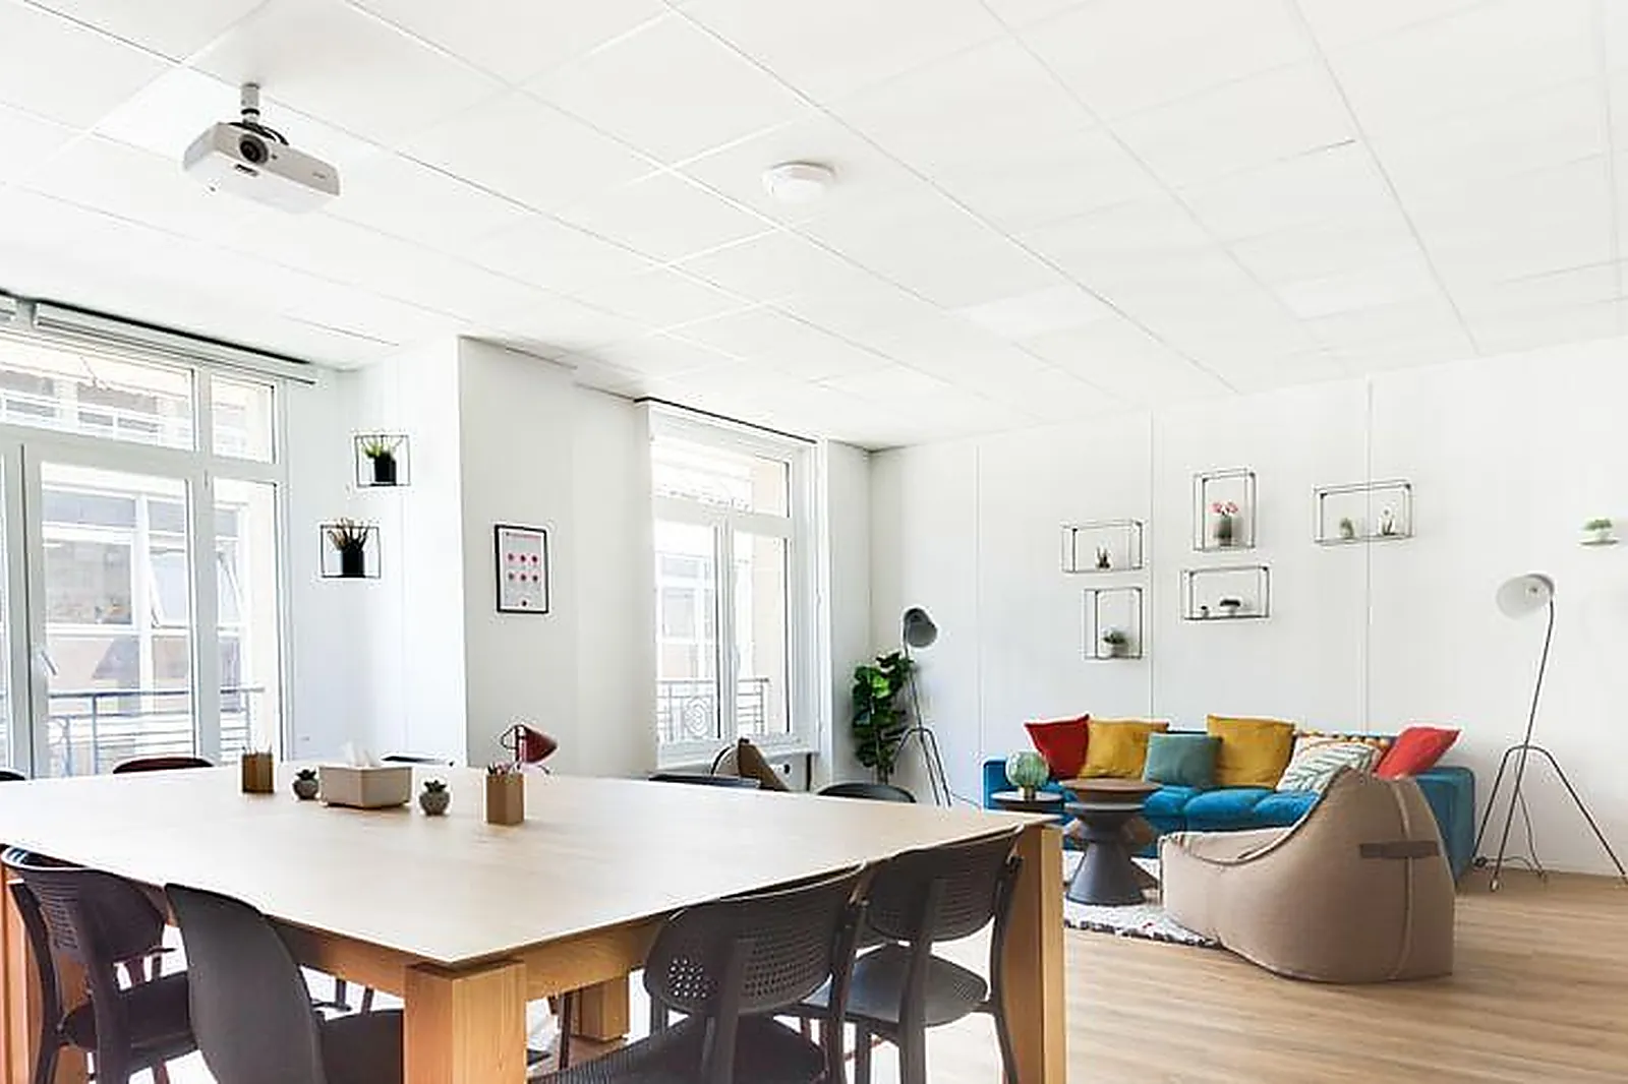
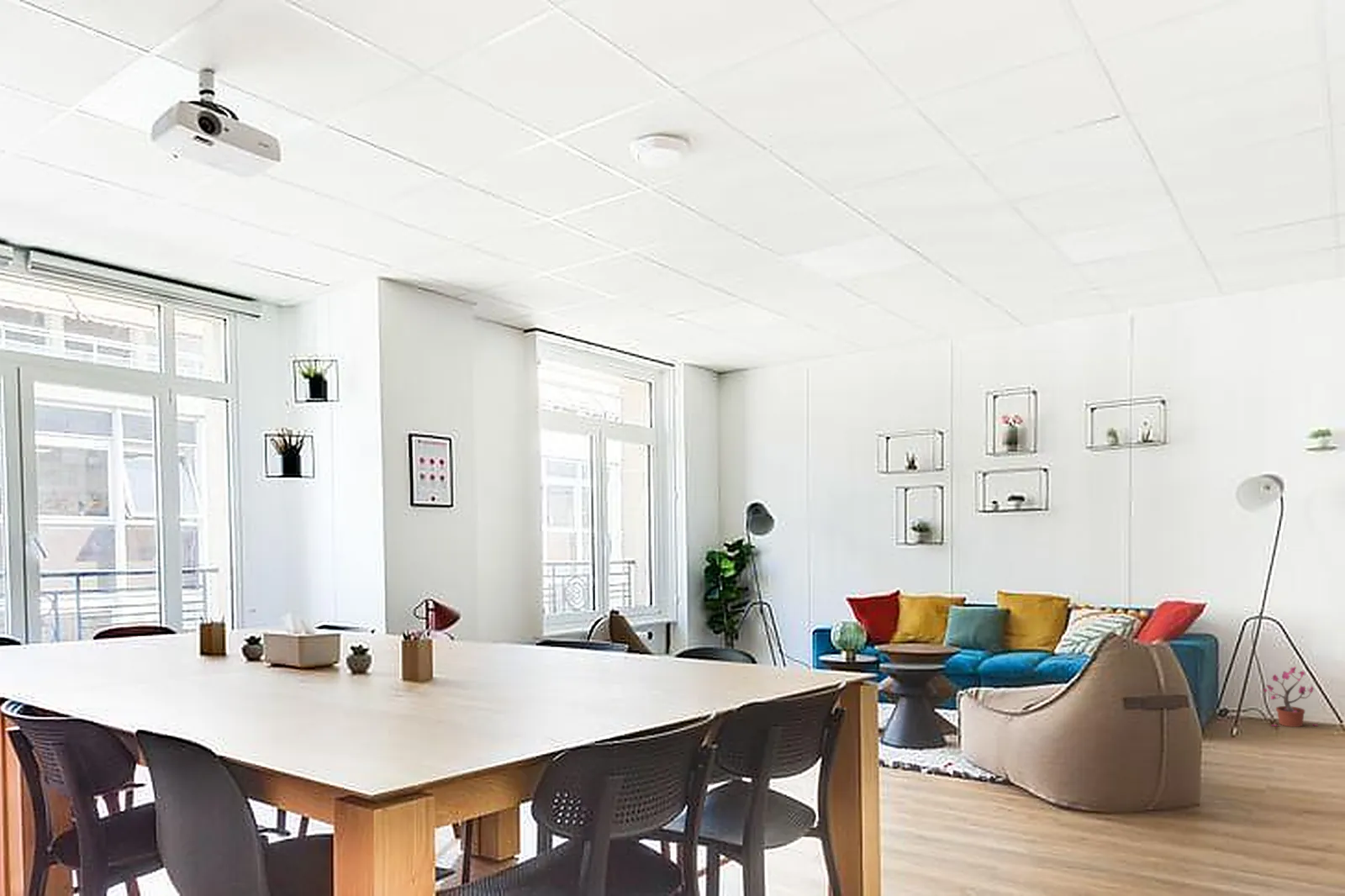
+ potted plant [1263,666,1319,728]
